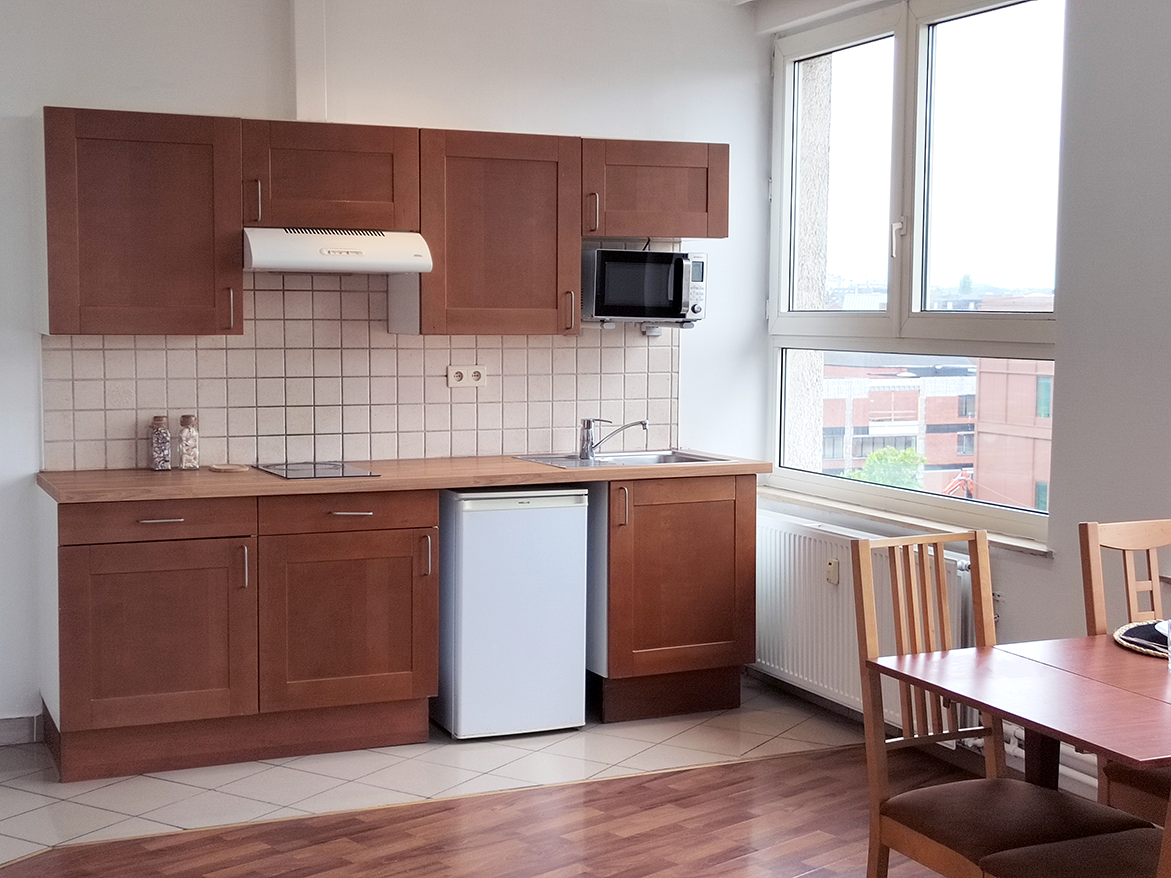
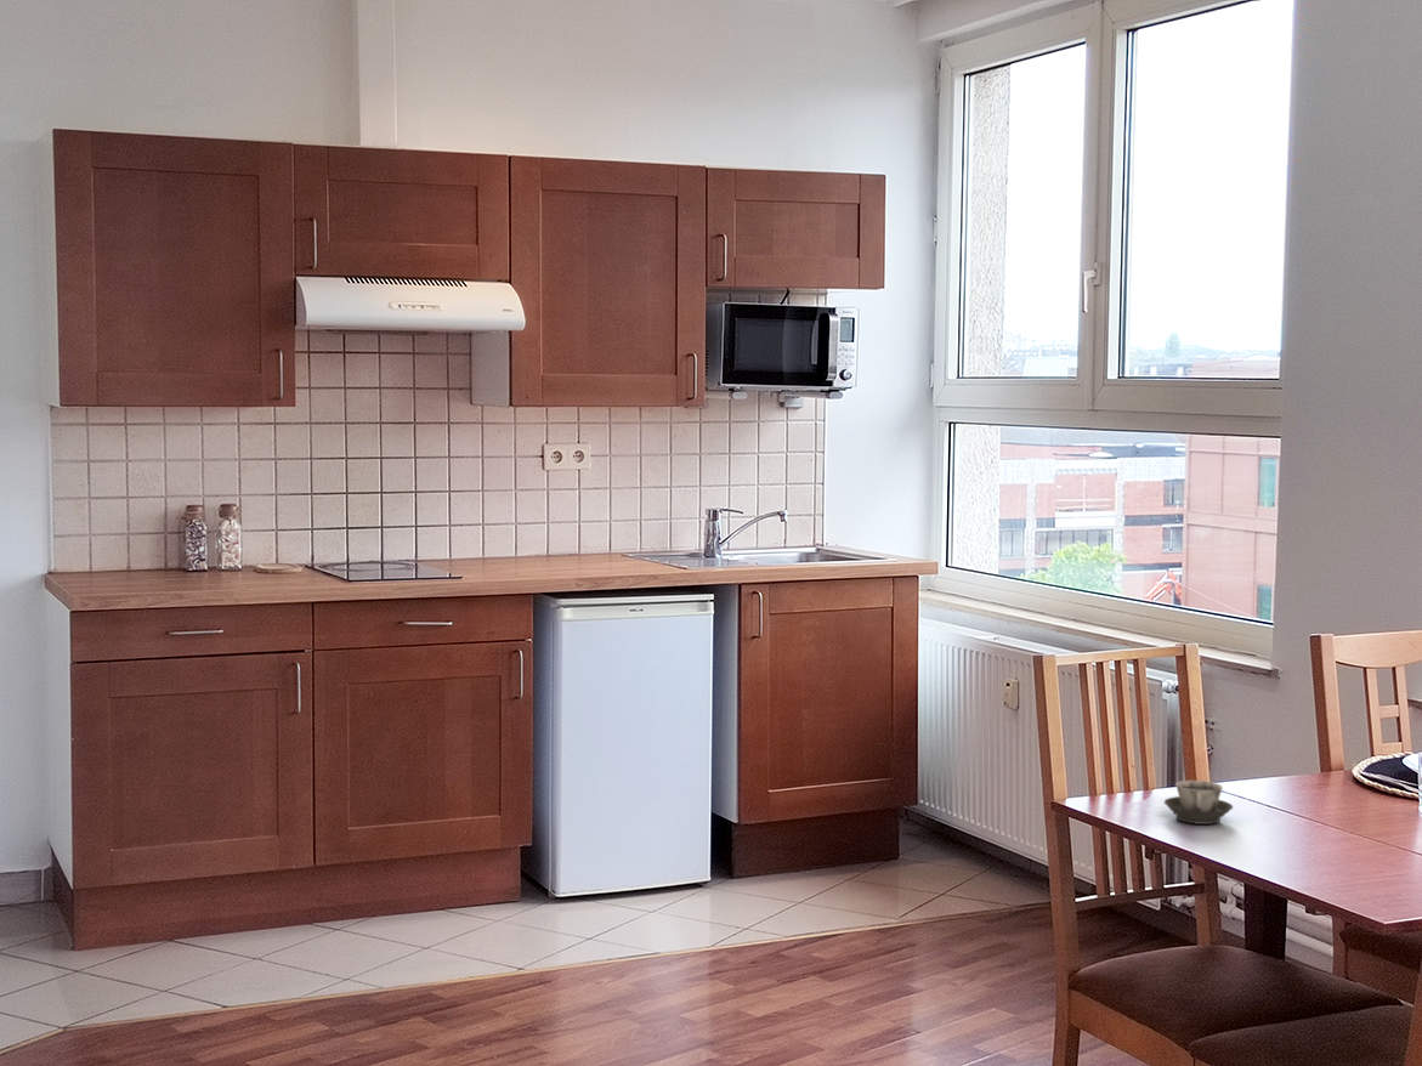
+ cup [1163,779,1234,826]
